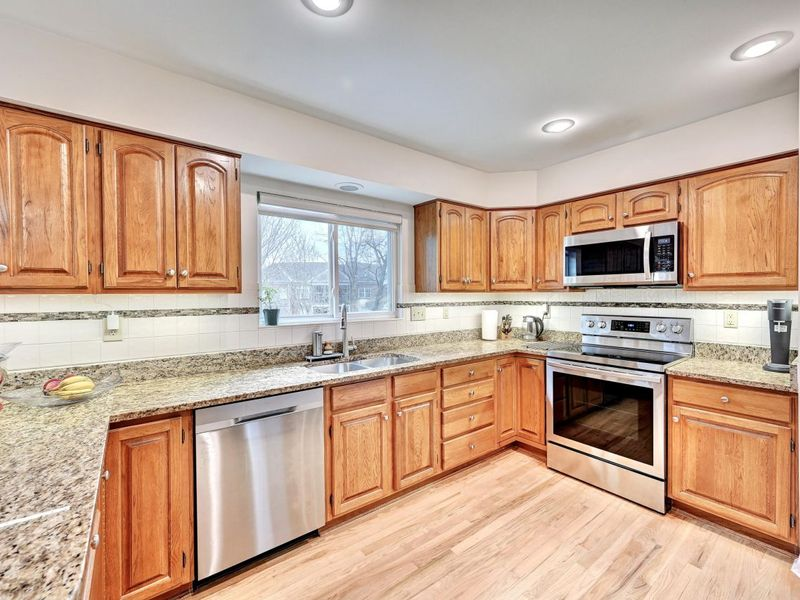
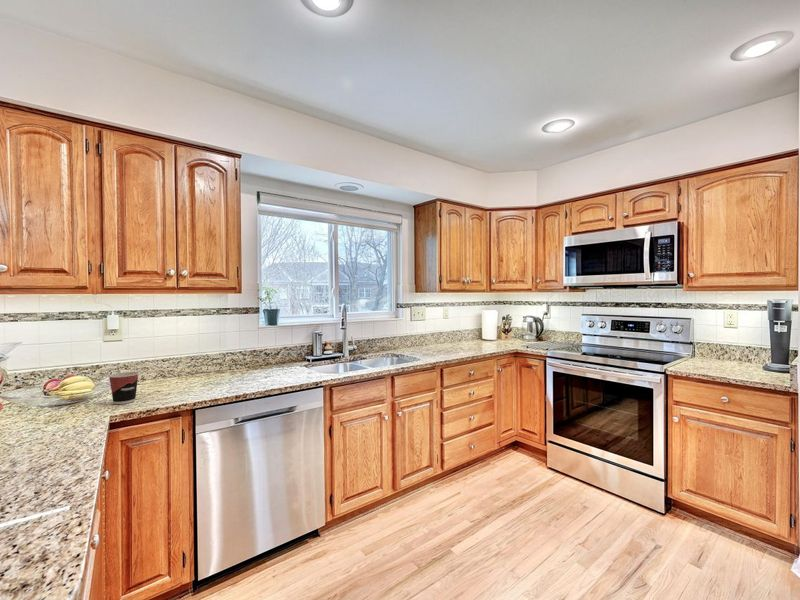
+ cup [108,371,140,405]
